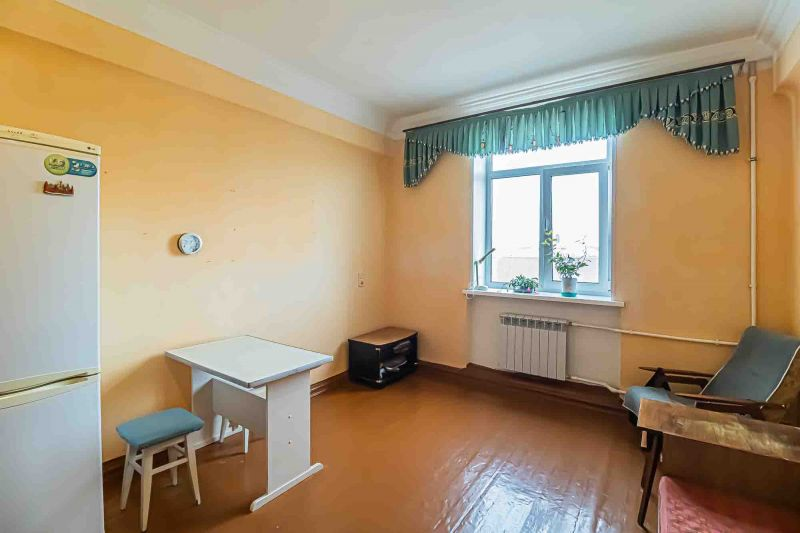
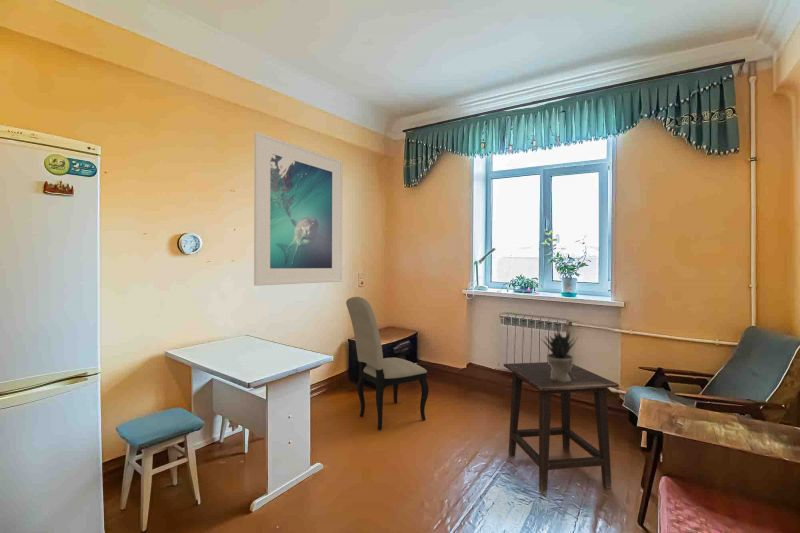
+ dining chair [345,296,430,431]
+ side table [503,361,620,495]
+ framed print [253,131,343,287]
+ potted plant [539,325,579,382]
